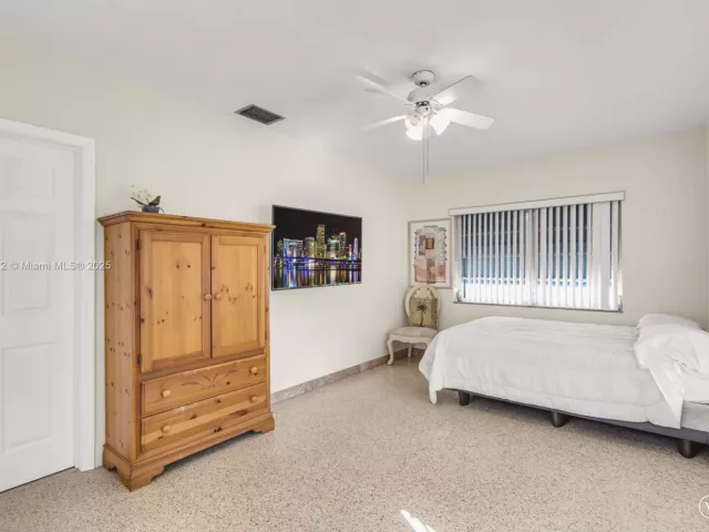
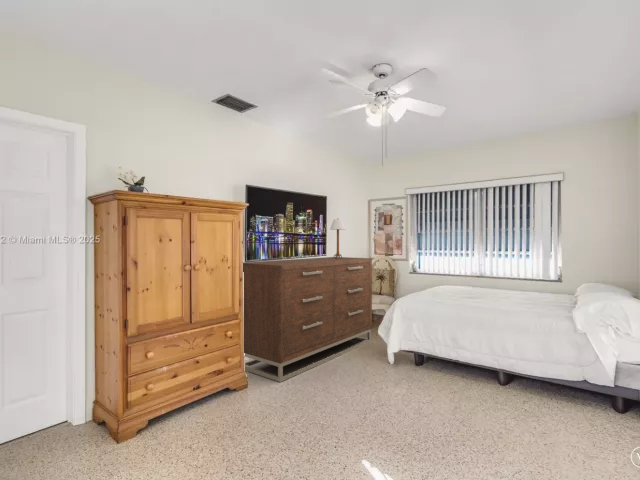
+ dresser [242,256,373,383]
+ table lamp [329,218,347,259]
